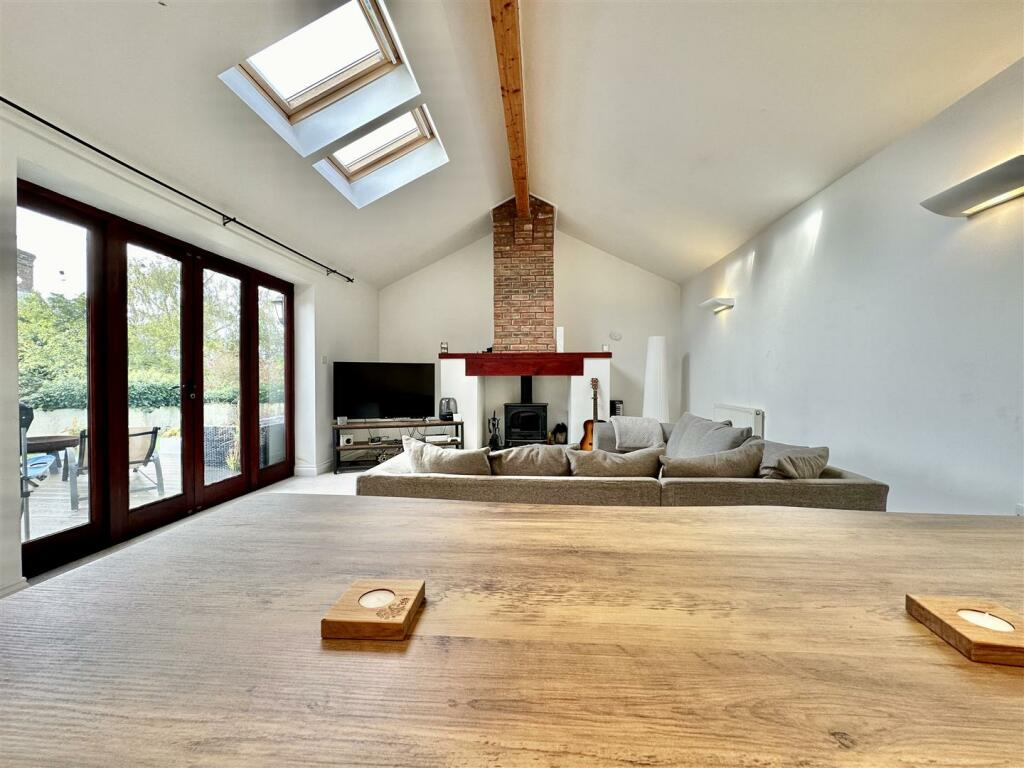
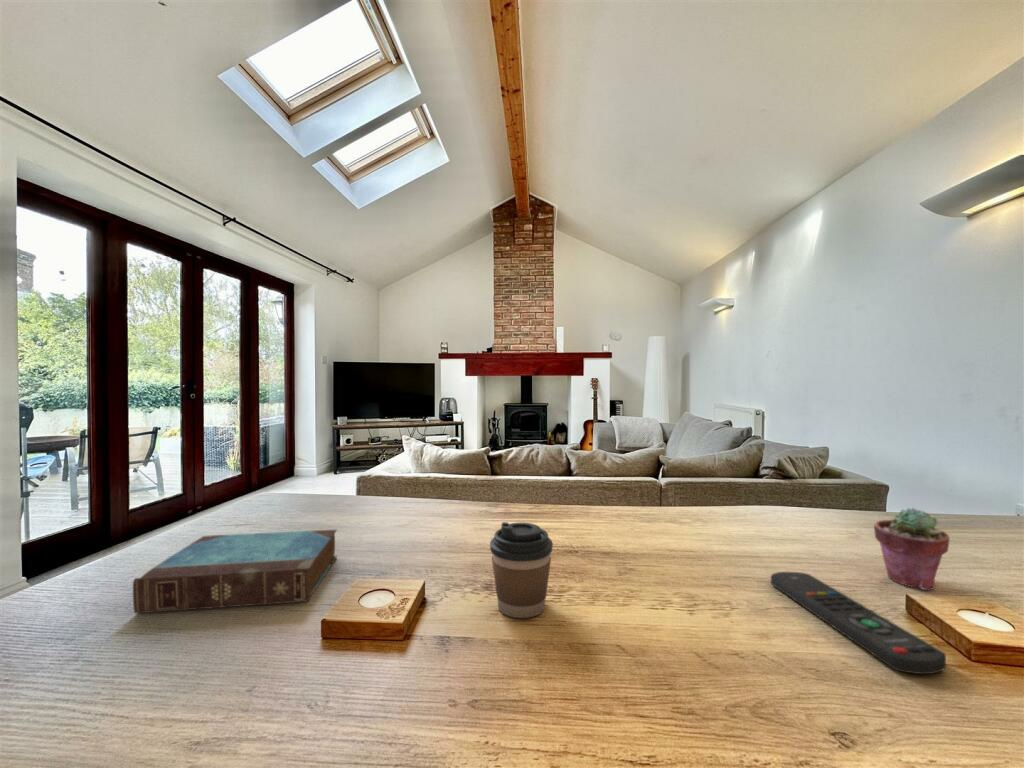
+ remote control [770,571,947,675]
+ book [132,529,338,614]
+ potted succulent [873,507,951,591]
+ coffee cup [489,521,554,619]
